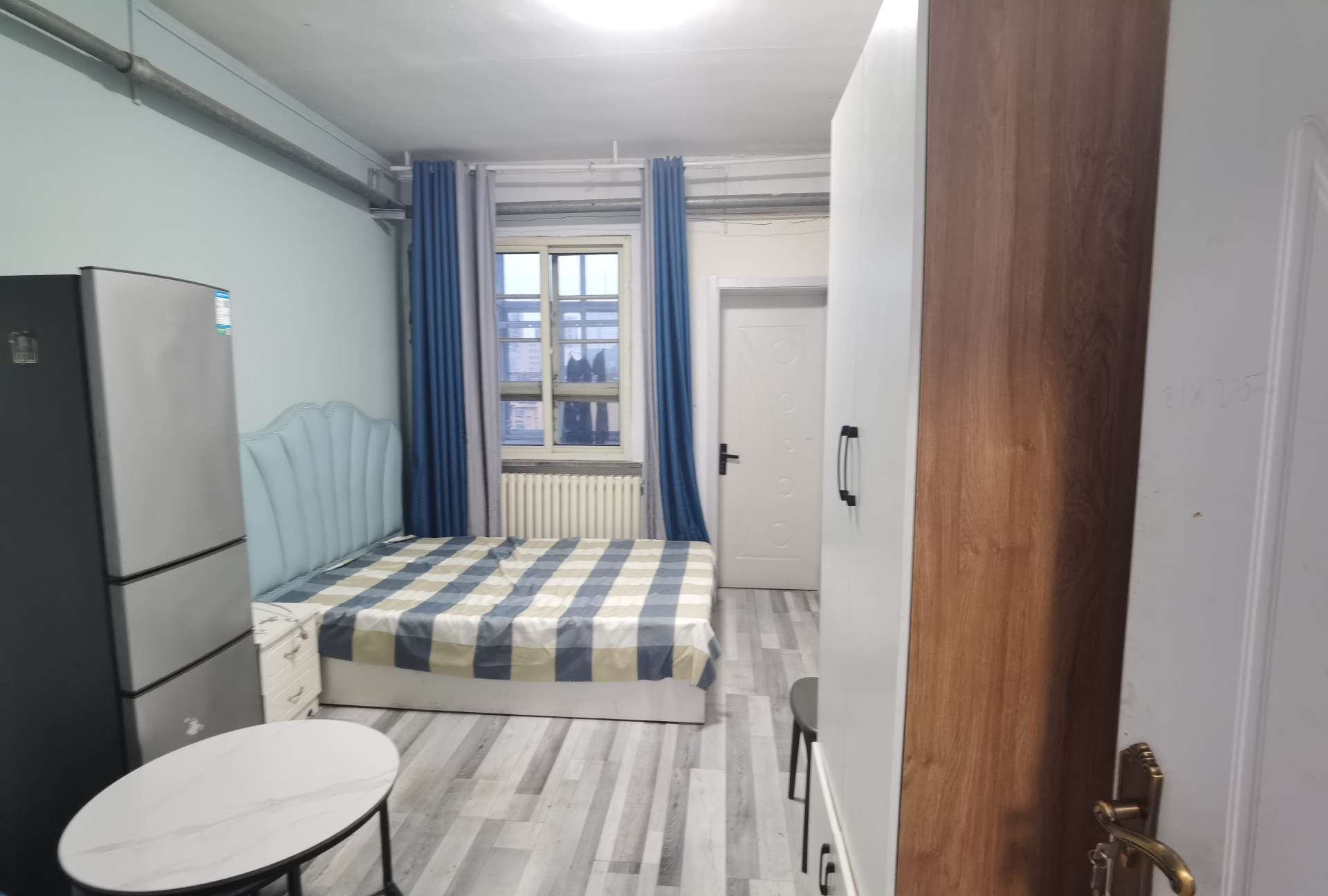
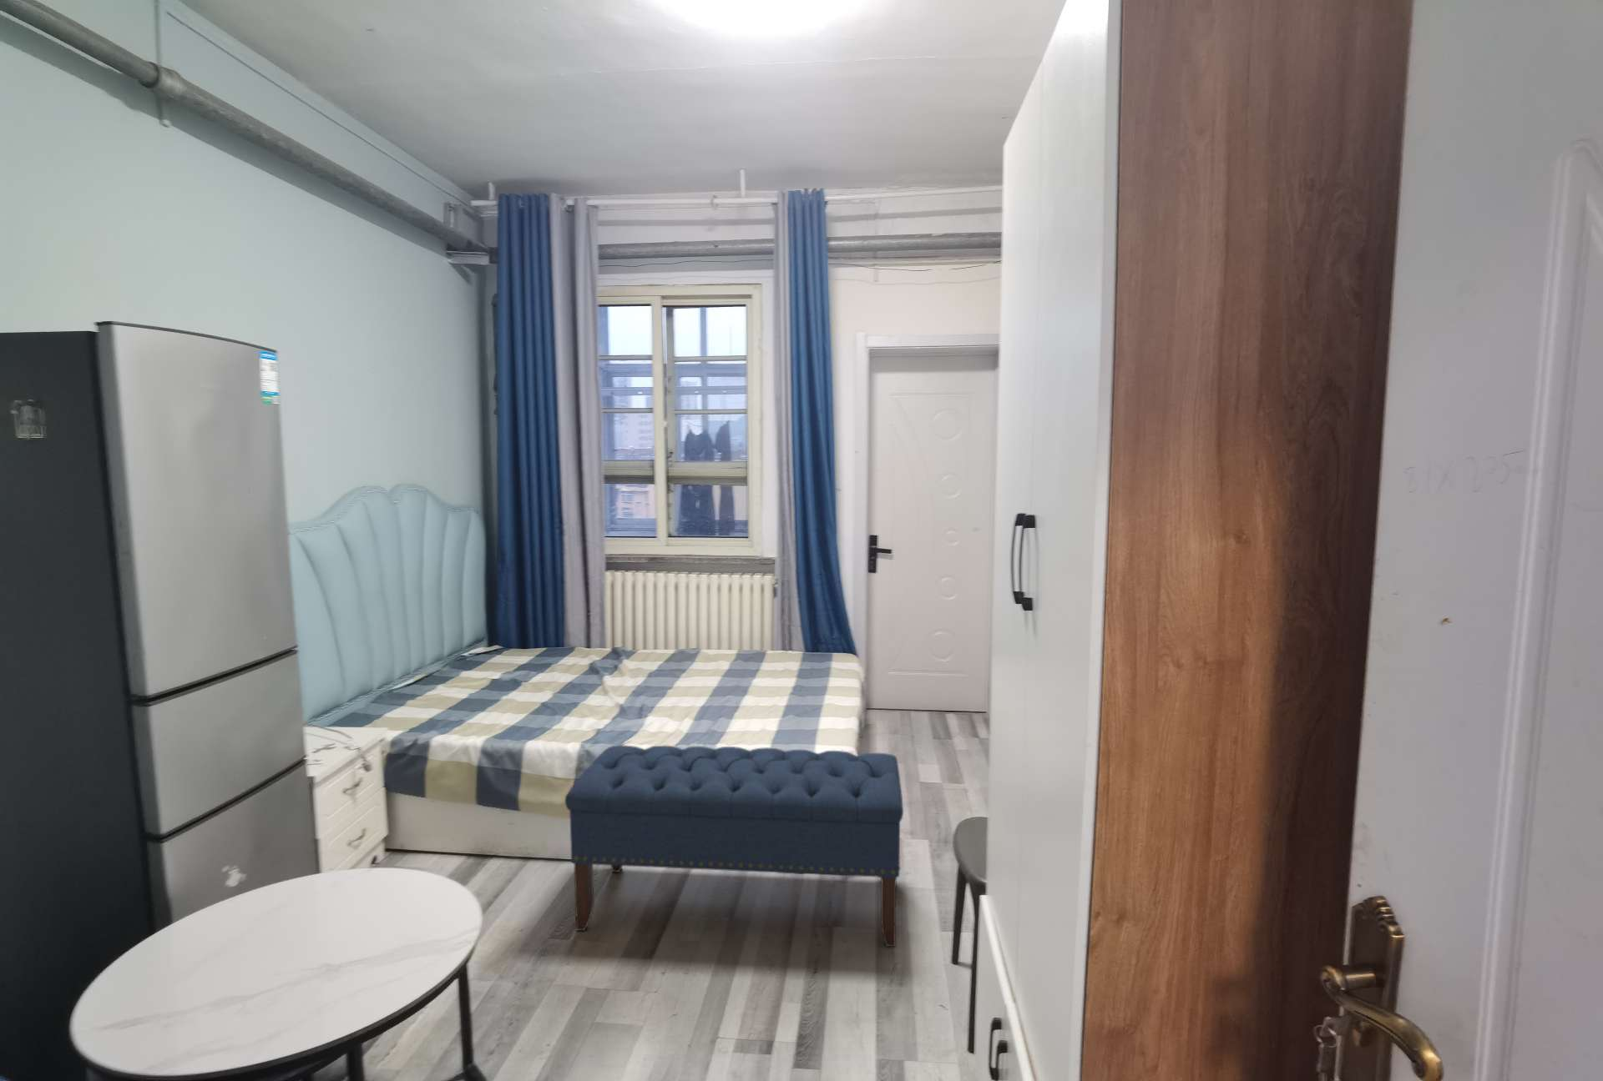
+ bench [565,744,904,947]
